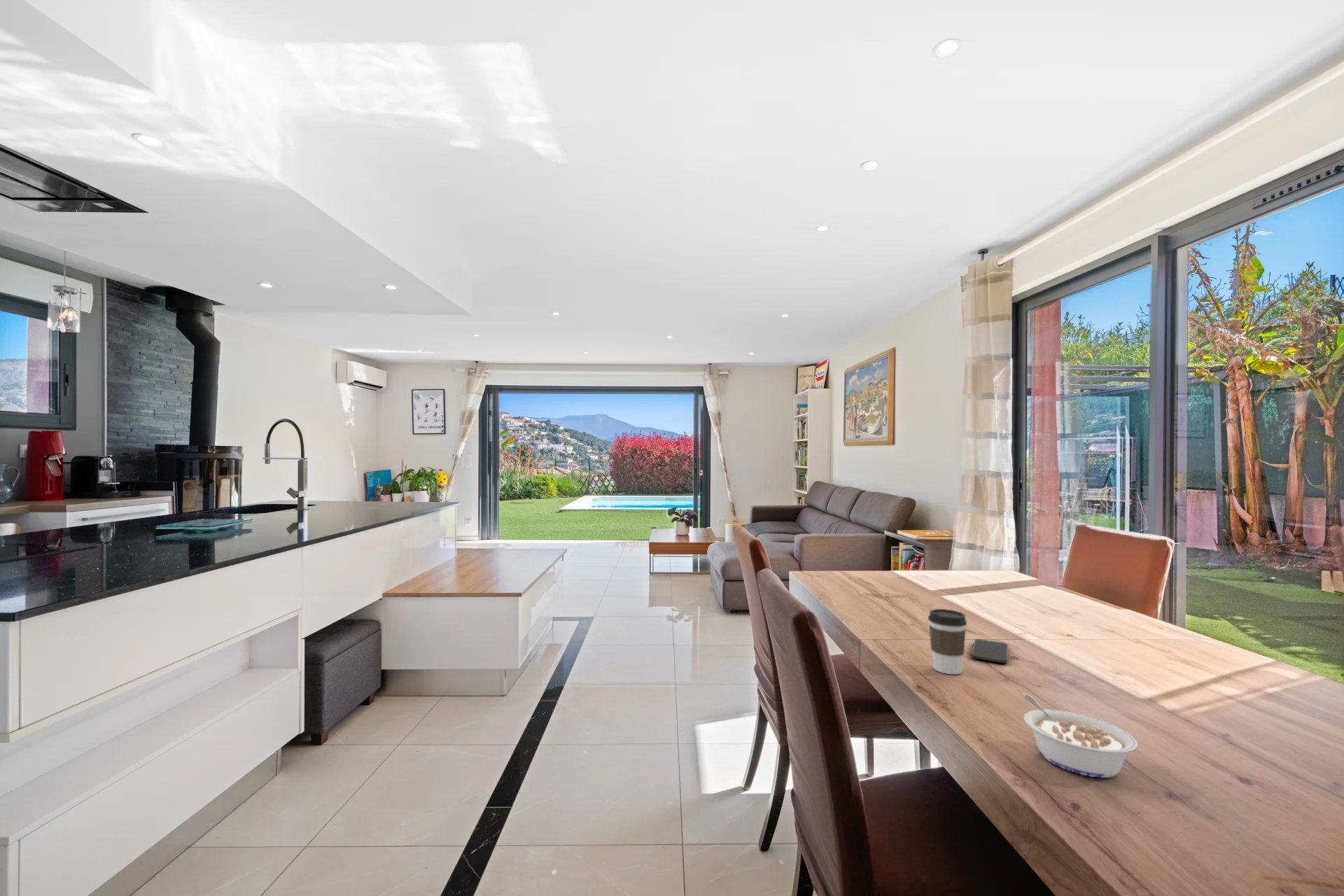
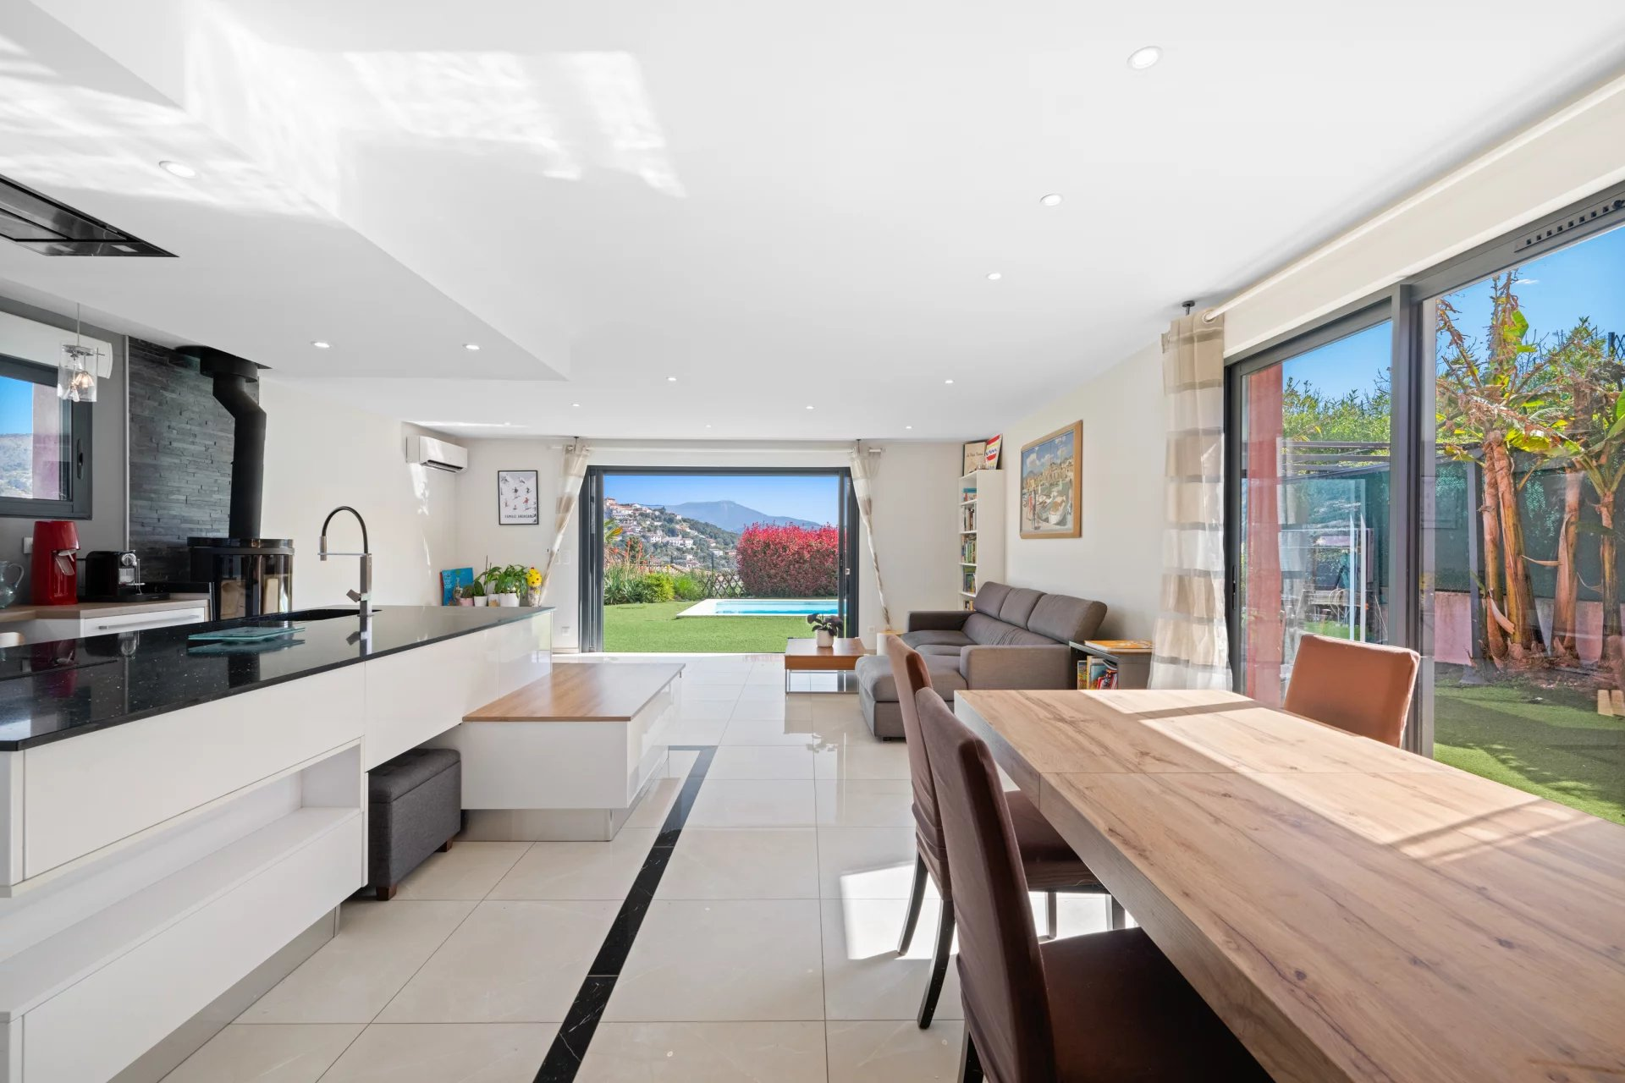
- smartphone [970,638,1009,664]
- coffee cup [928,608,967,675]
- legume [1023,694,1138,778]
